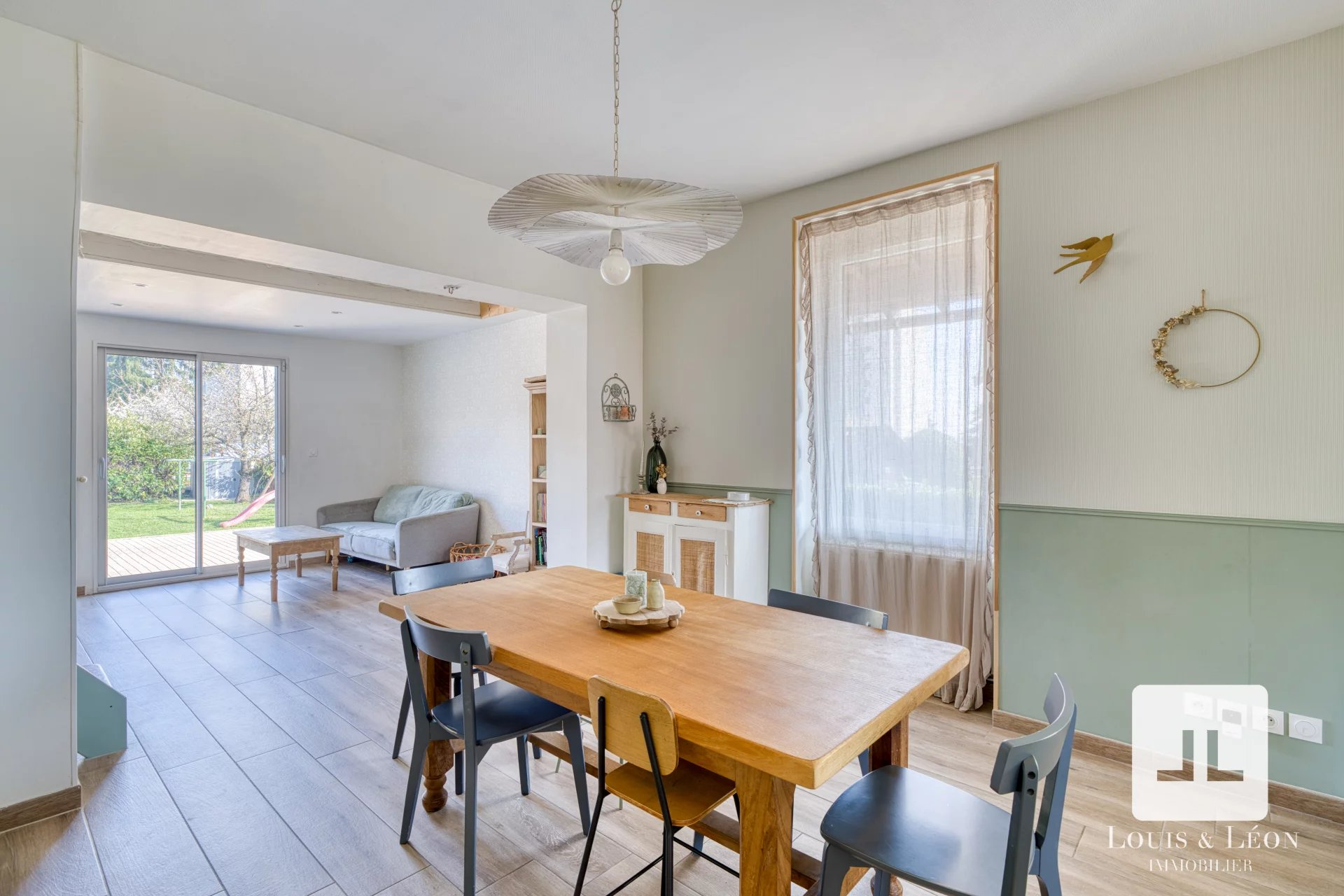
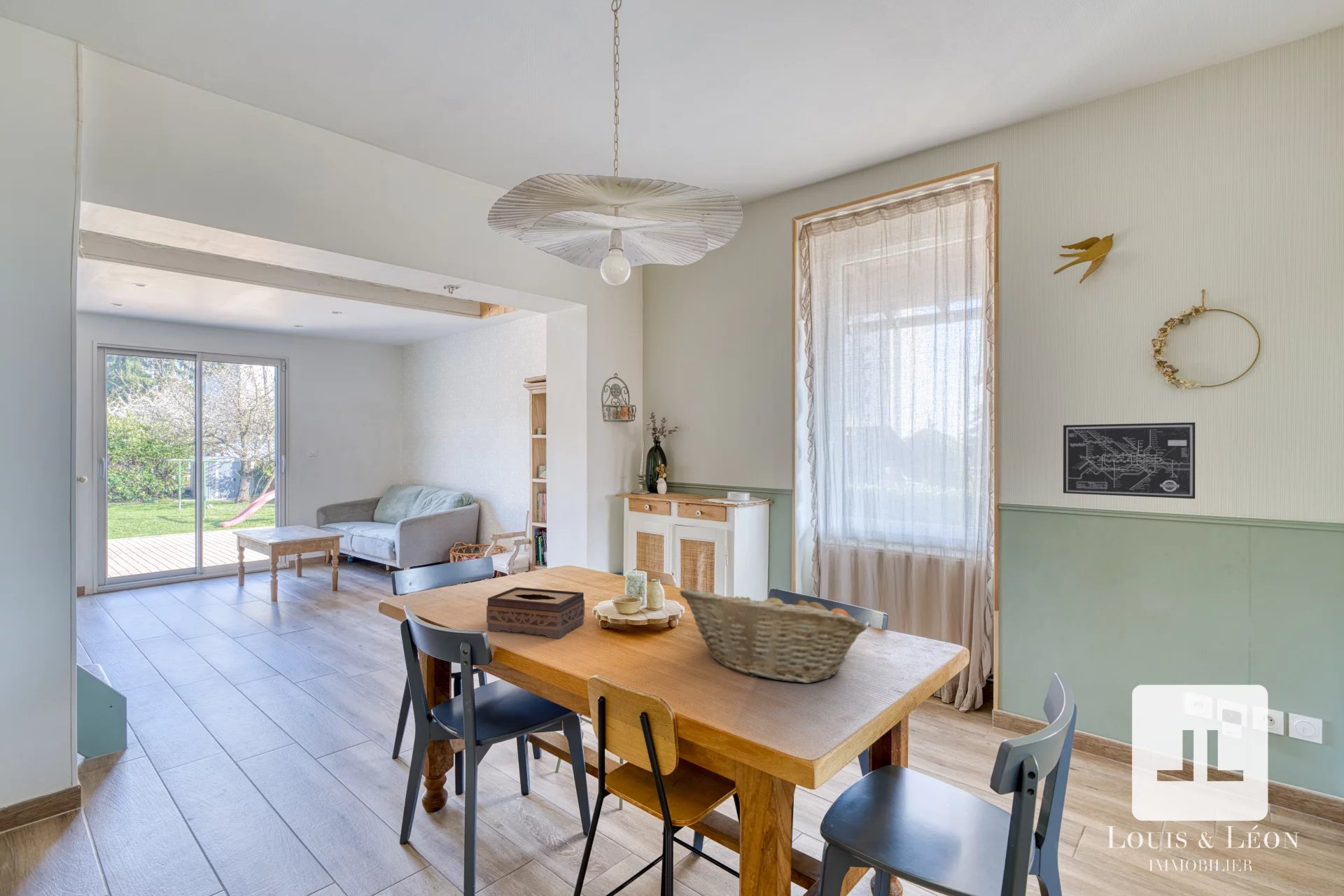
+ tissue box [486,587,585,639]
+ wall art [1063,421,1196,500]
+ fruit basket [679,587,869,684]
